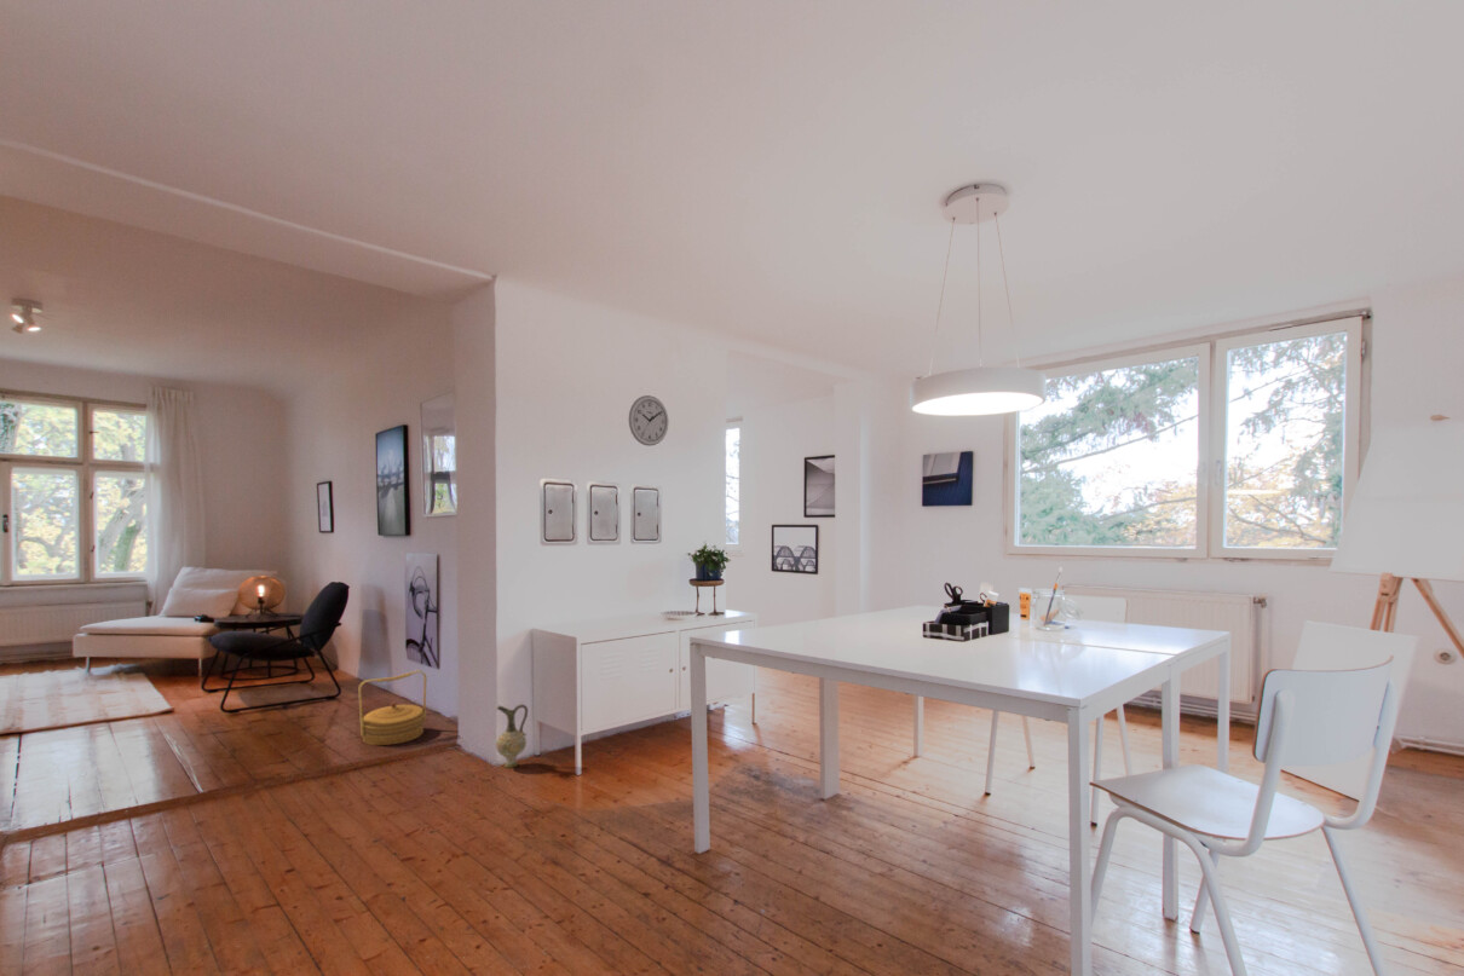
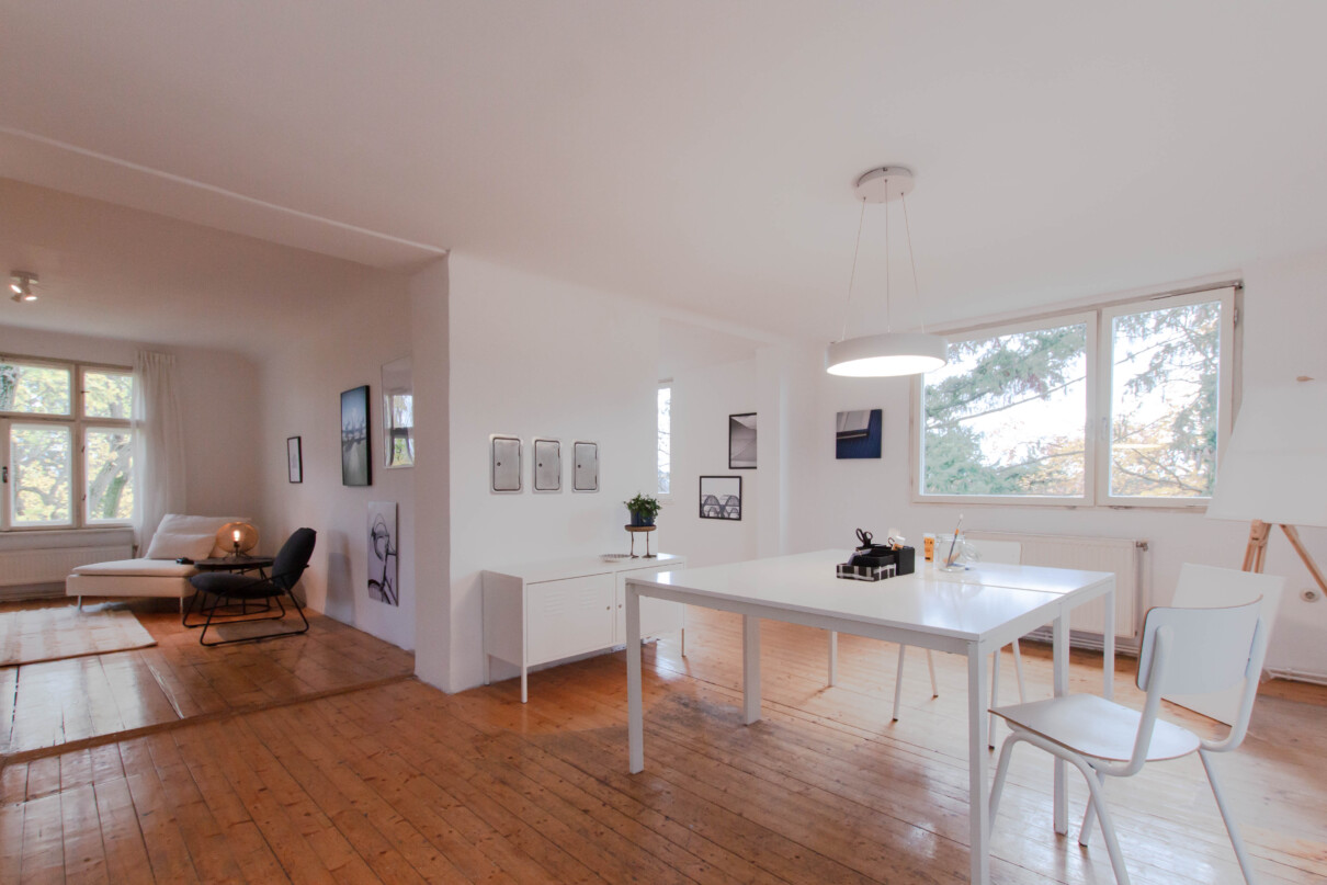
- basket [357,669,428,746]
- ceramic jug [495,703,529,769]
- wall clock [627,394,669,447]
